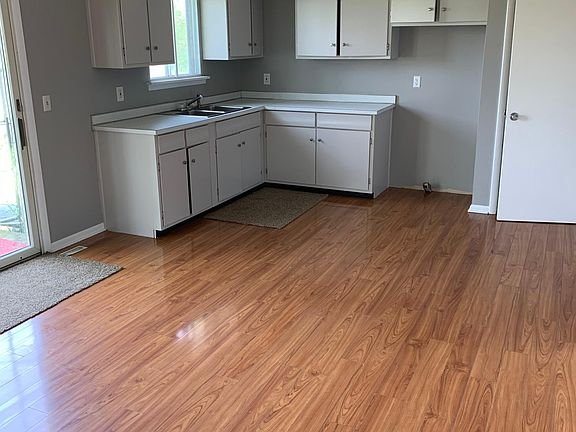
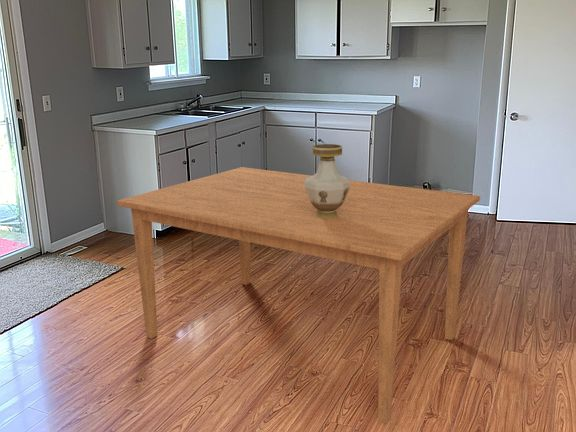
+ dining table [116,166,481,425]
+ vase [304,143,350,218]
